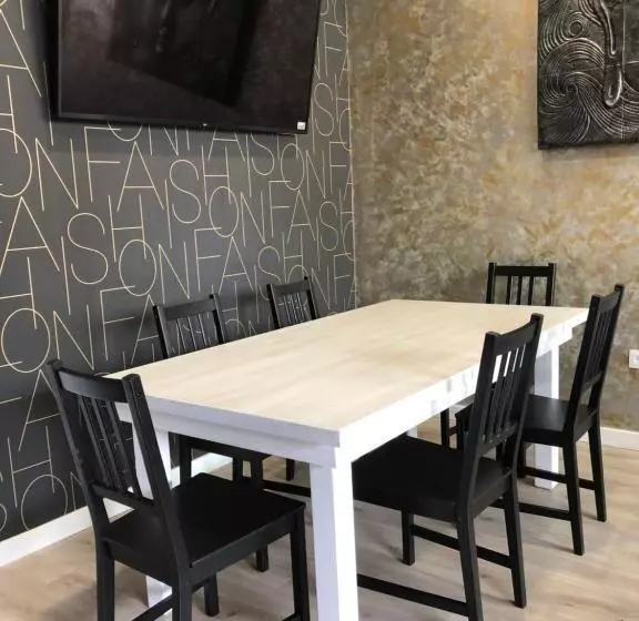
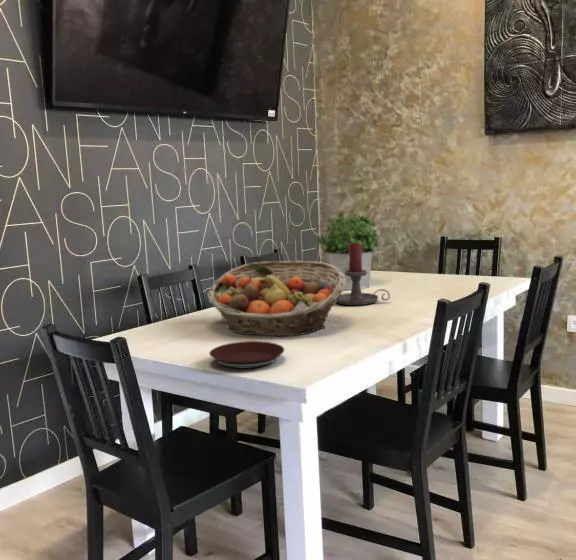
+ plate [208,340,285,370]
+ candle holder [335,243,391,306]
+ fruit basket [206,260,345,337]
+ potted plant [315,211,382,291]
